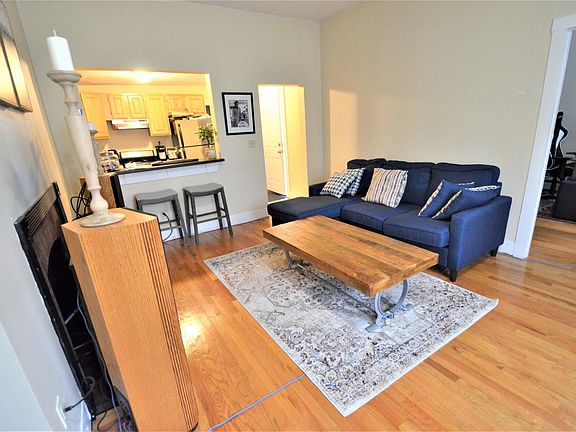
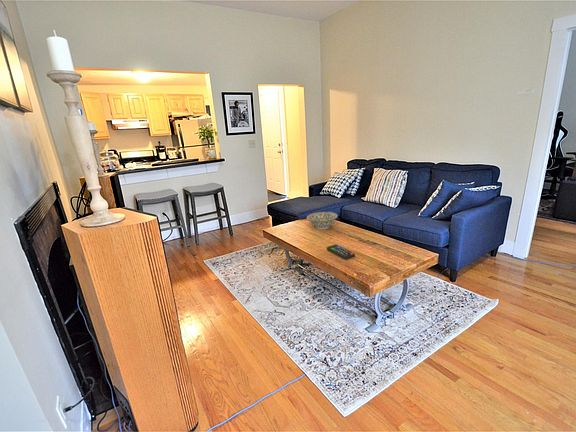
+ decorative bowl [306,211,339,230]
+ remote control [326,243,356,261]
